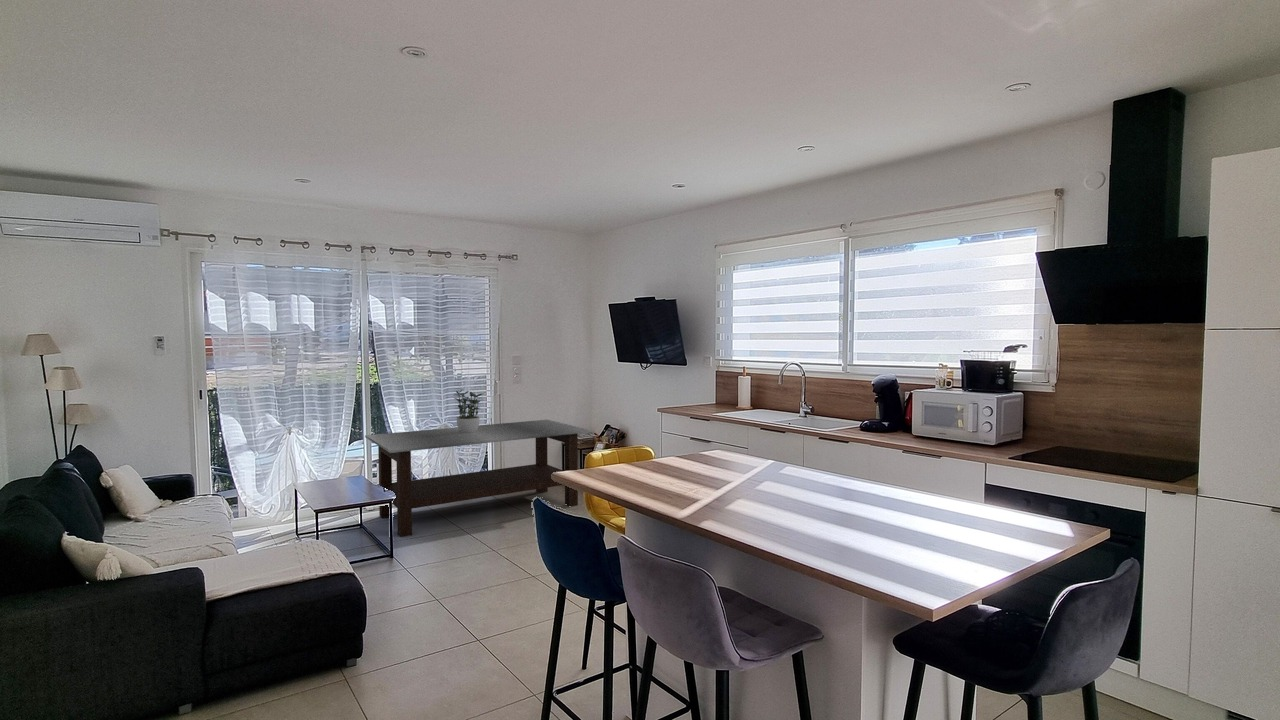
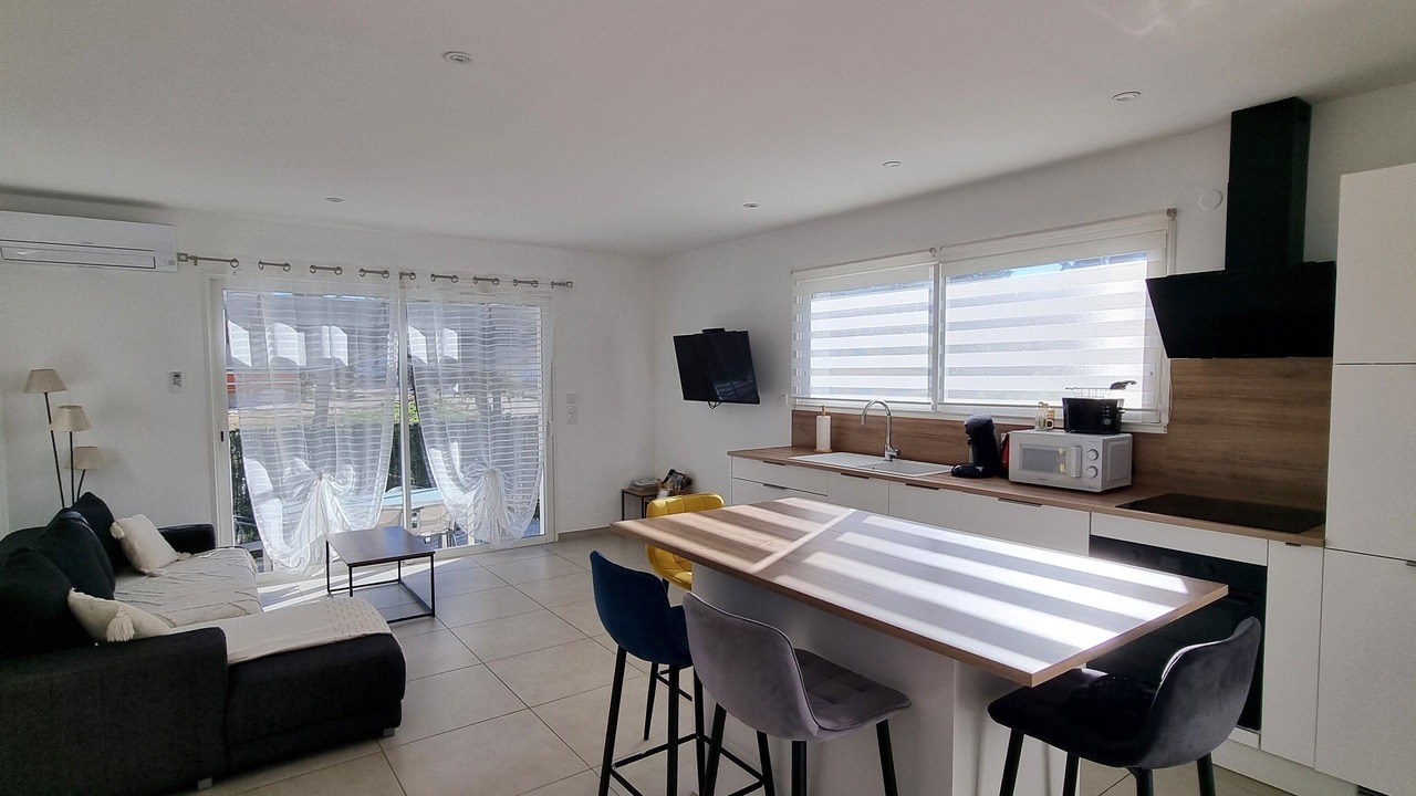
- coffee table [364,419,592,538]
- potted plant [453,388,484,433]
